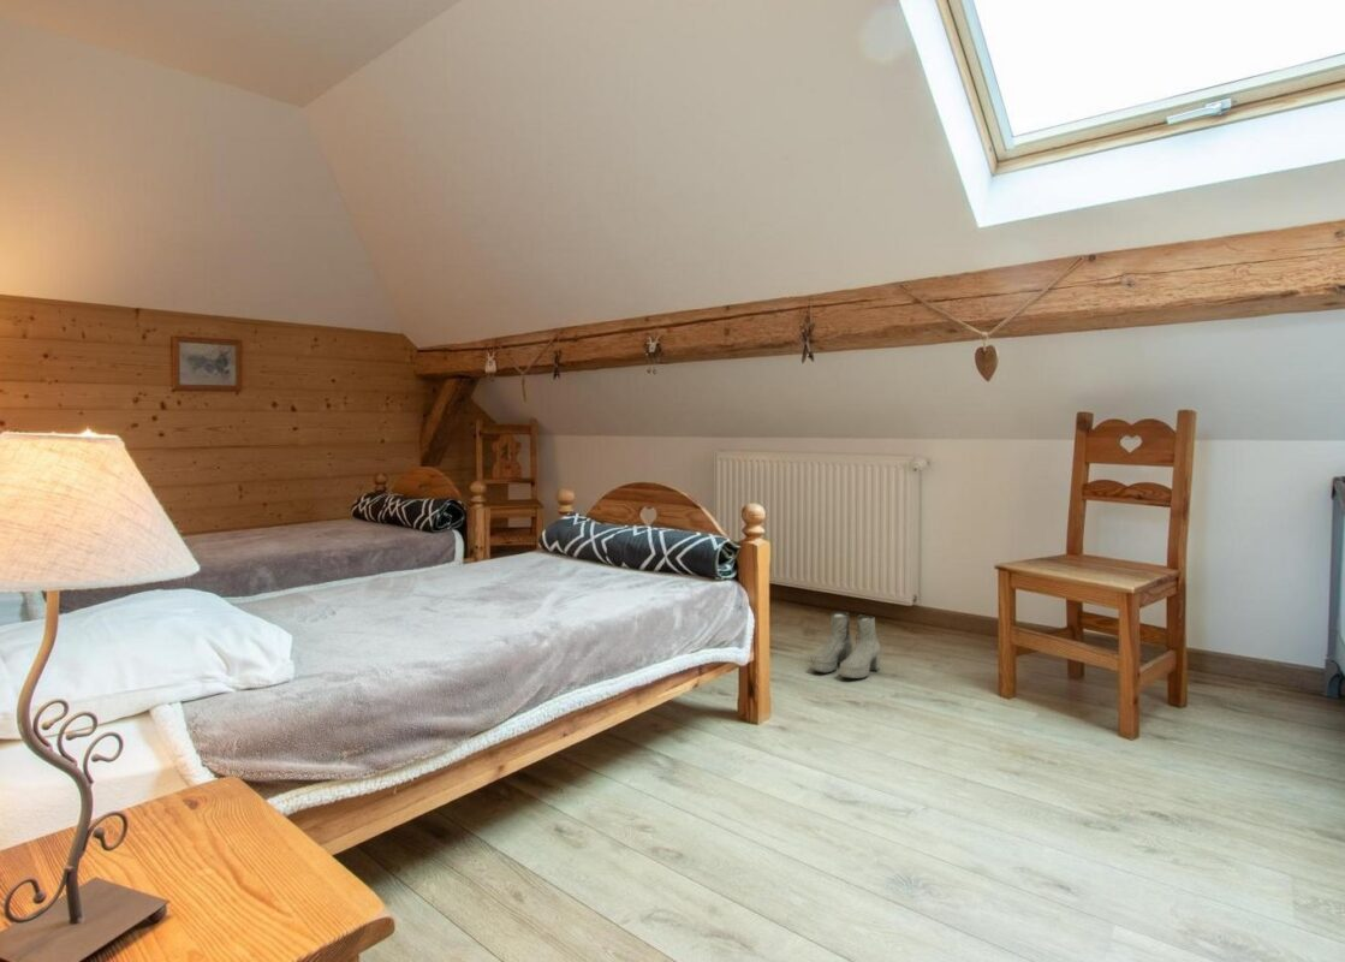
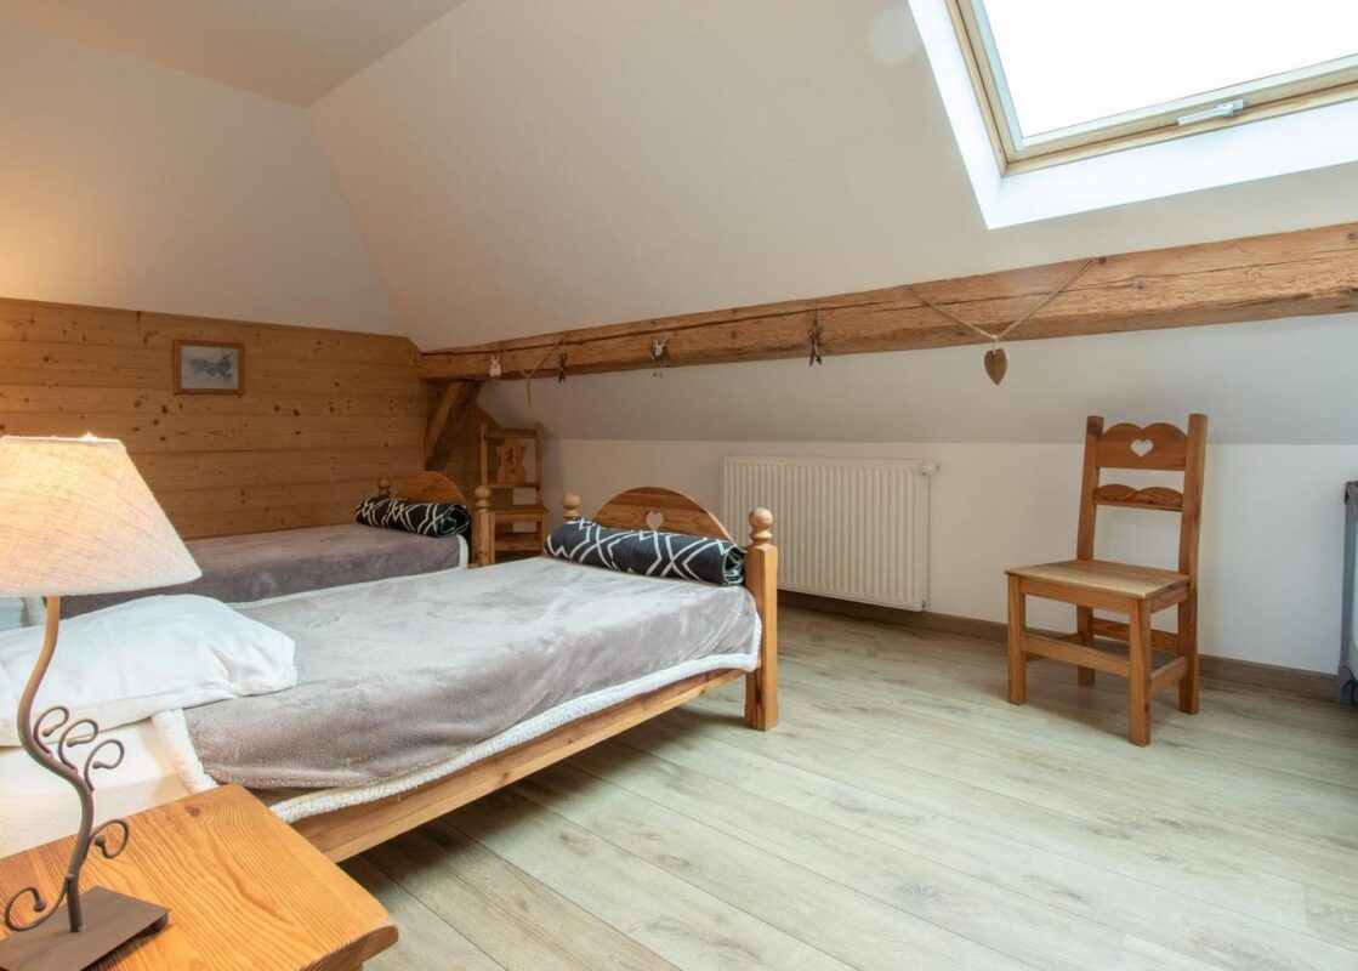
- boots [810,611,881,679]
